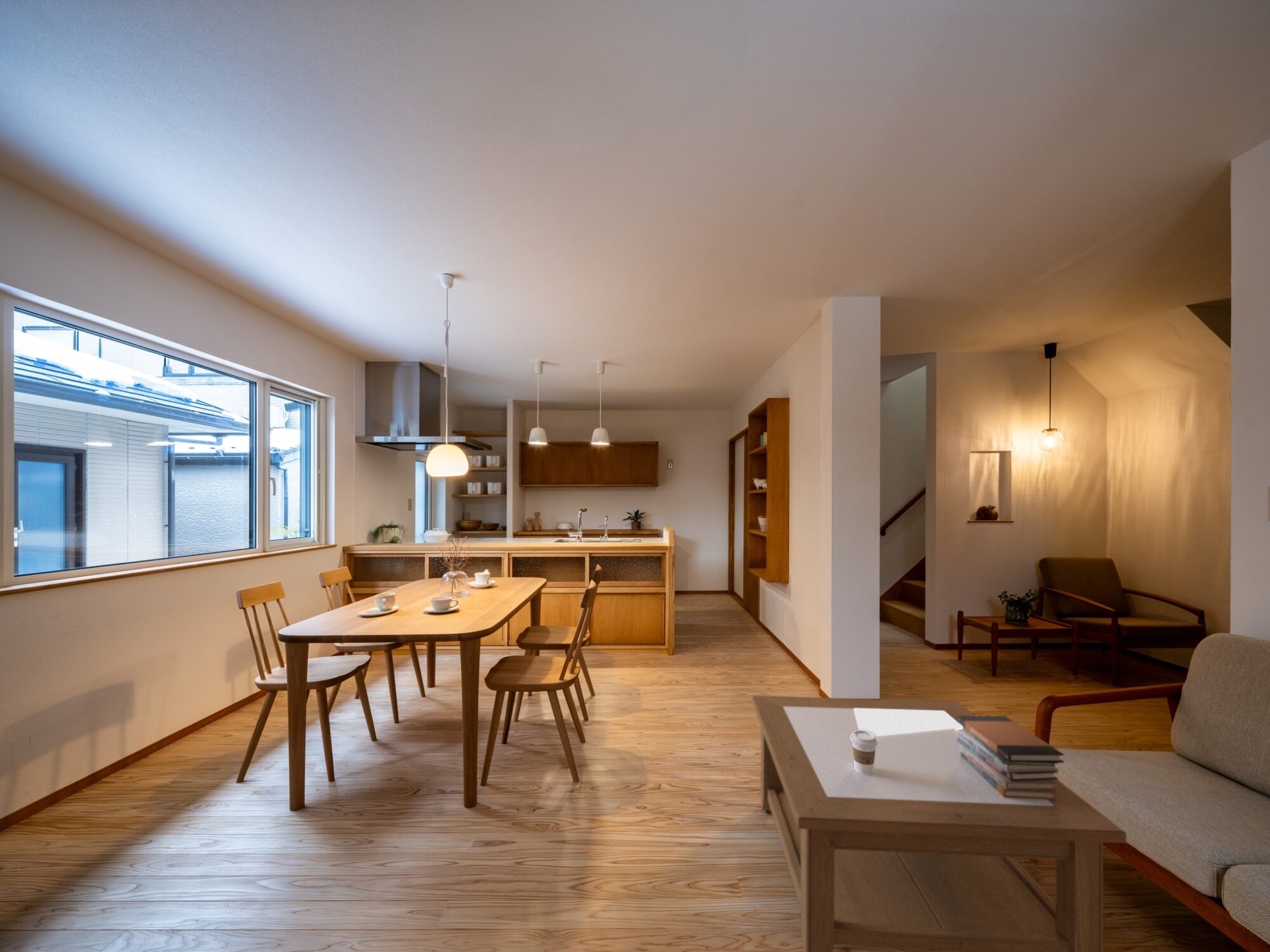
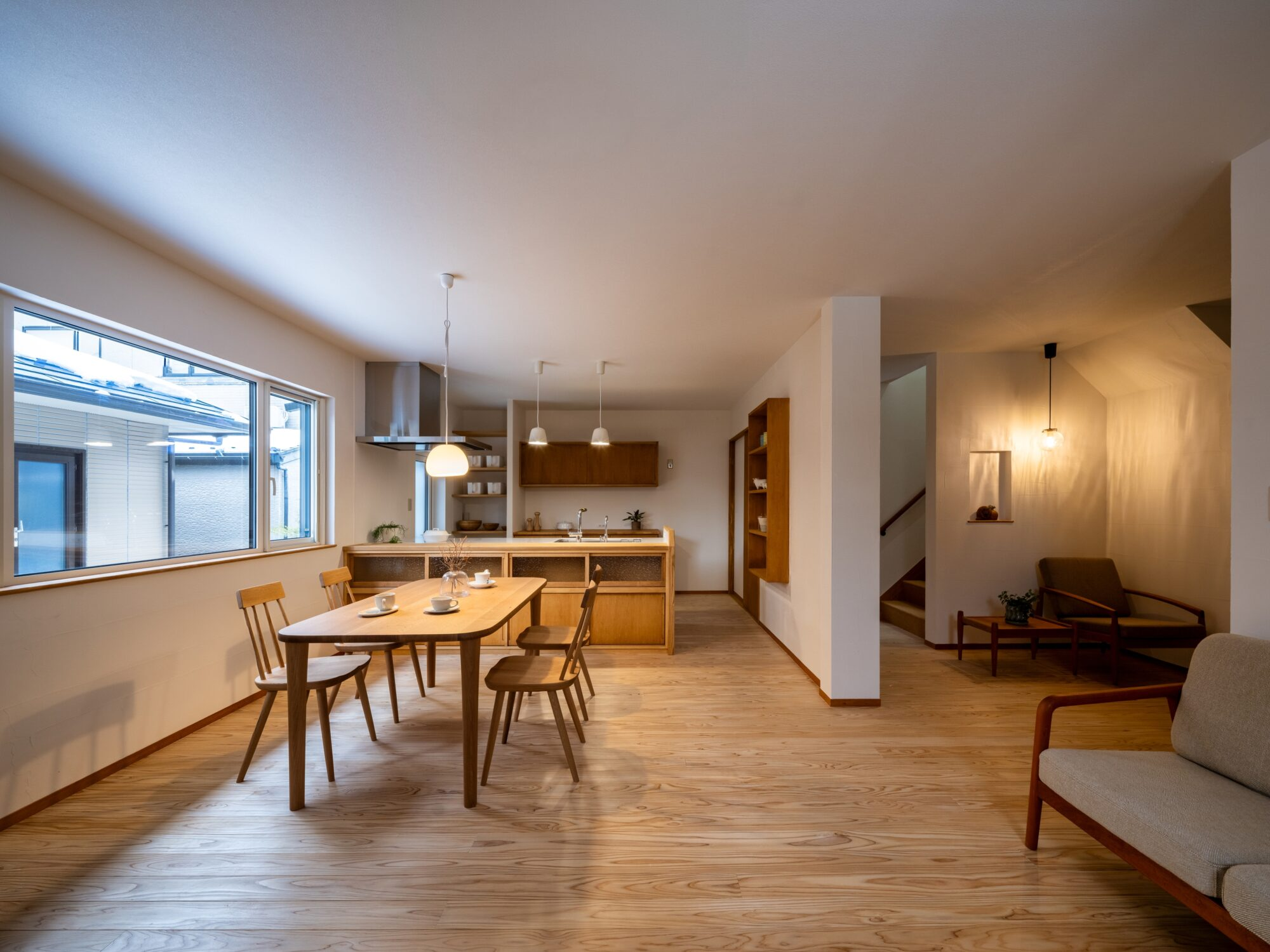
- coffee table [751,695,1127,952]
- coffee cup [850,730,878,774]
- book stack [956,715,1065,800]
